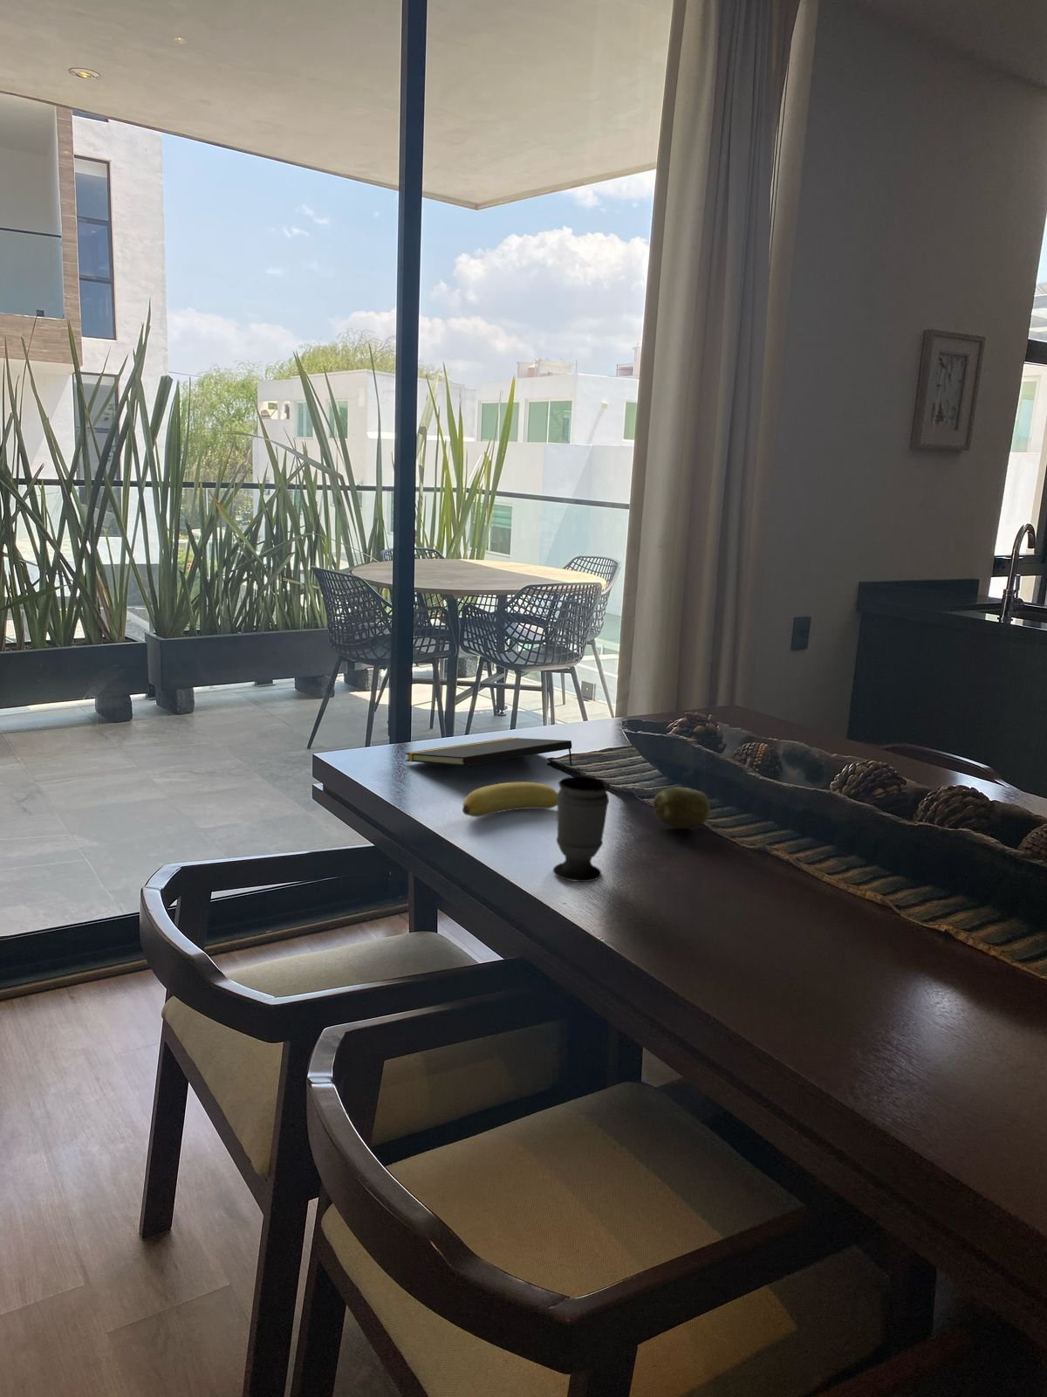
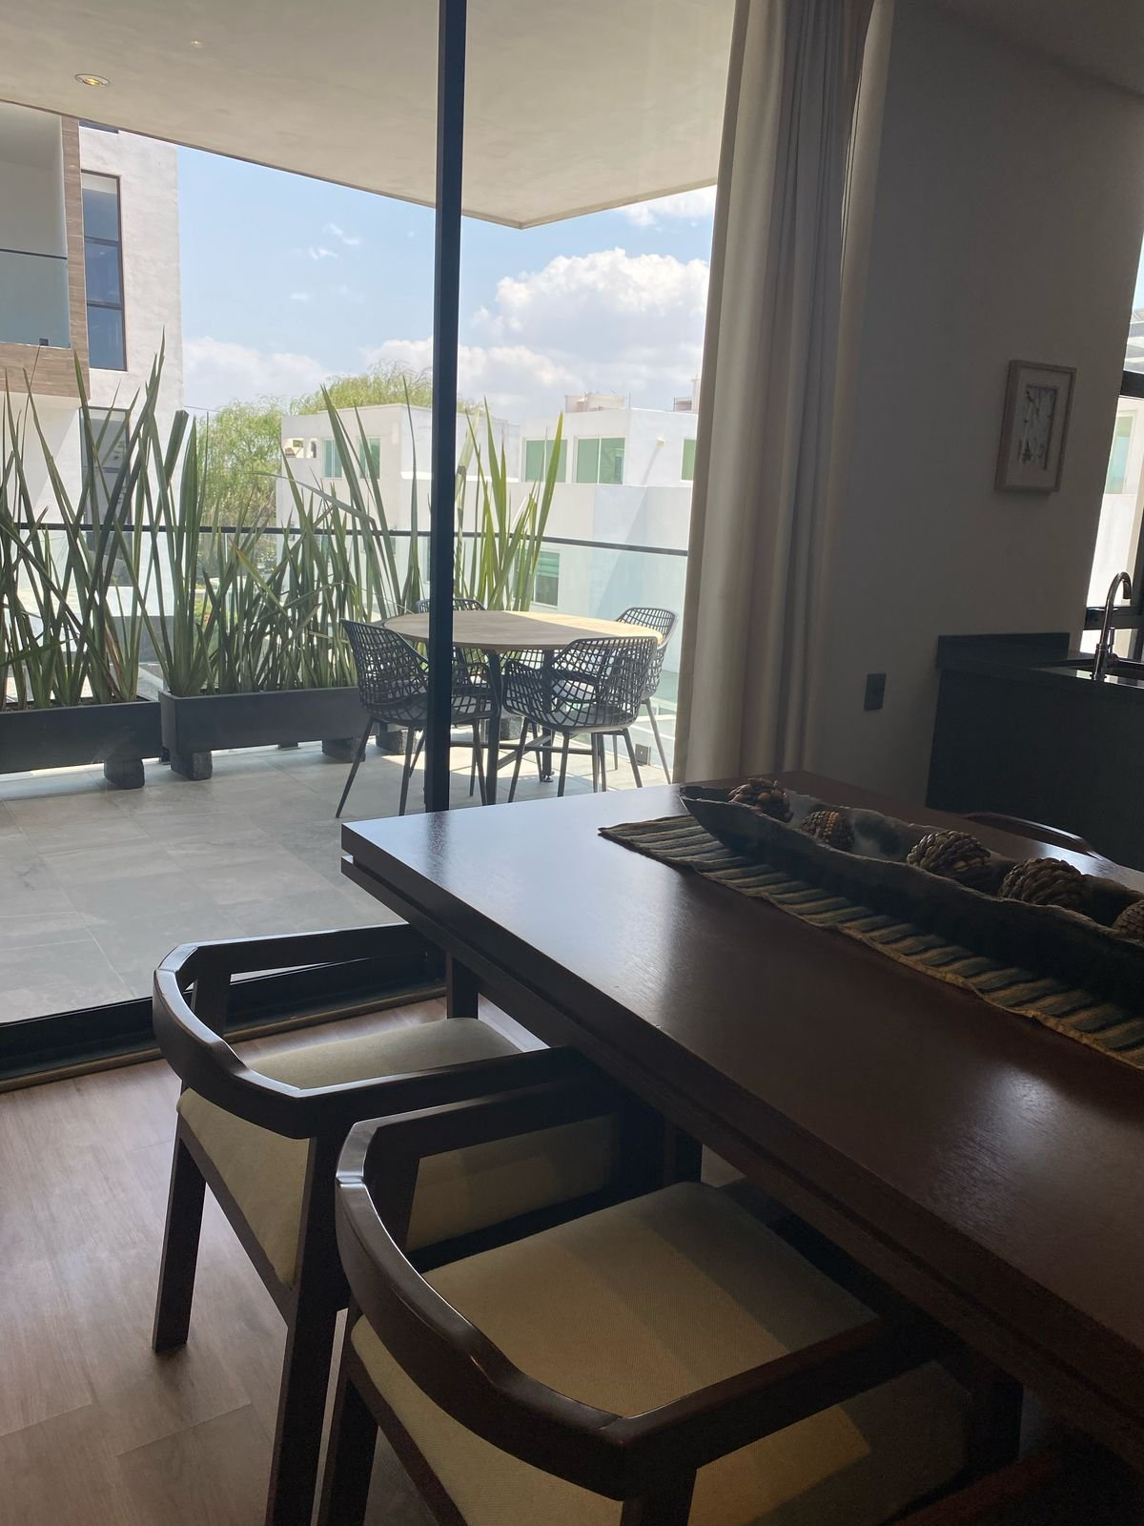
- banana [462,781,559,818]
- notepad [405,737,573,767]
- cup [552,776,610,882]
- fruit [652,785,712,829]
